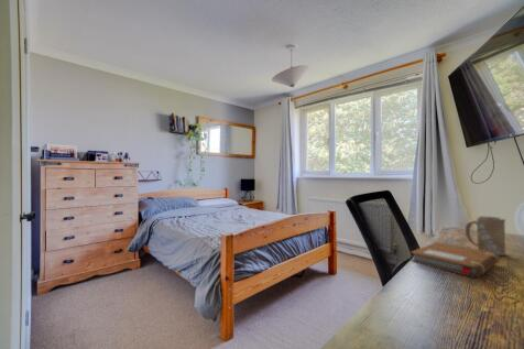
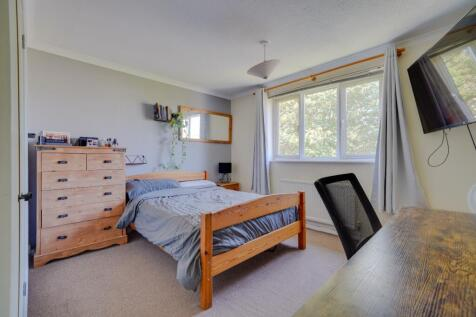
- notebook [410,241,501,279]
- mug [465,215,506,257]
